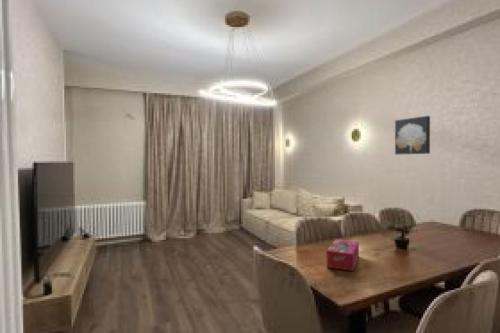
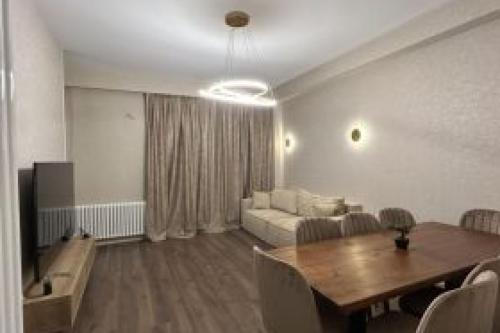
- wall art [394,115,431,155]
- tissue box [325,238,360,272]
